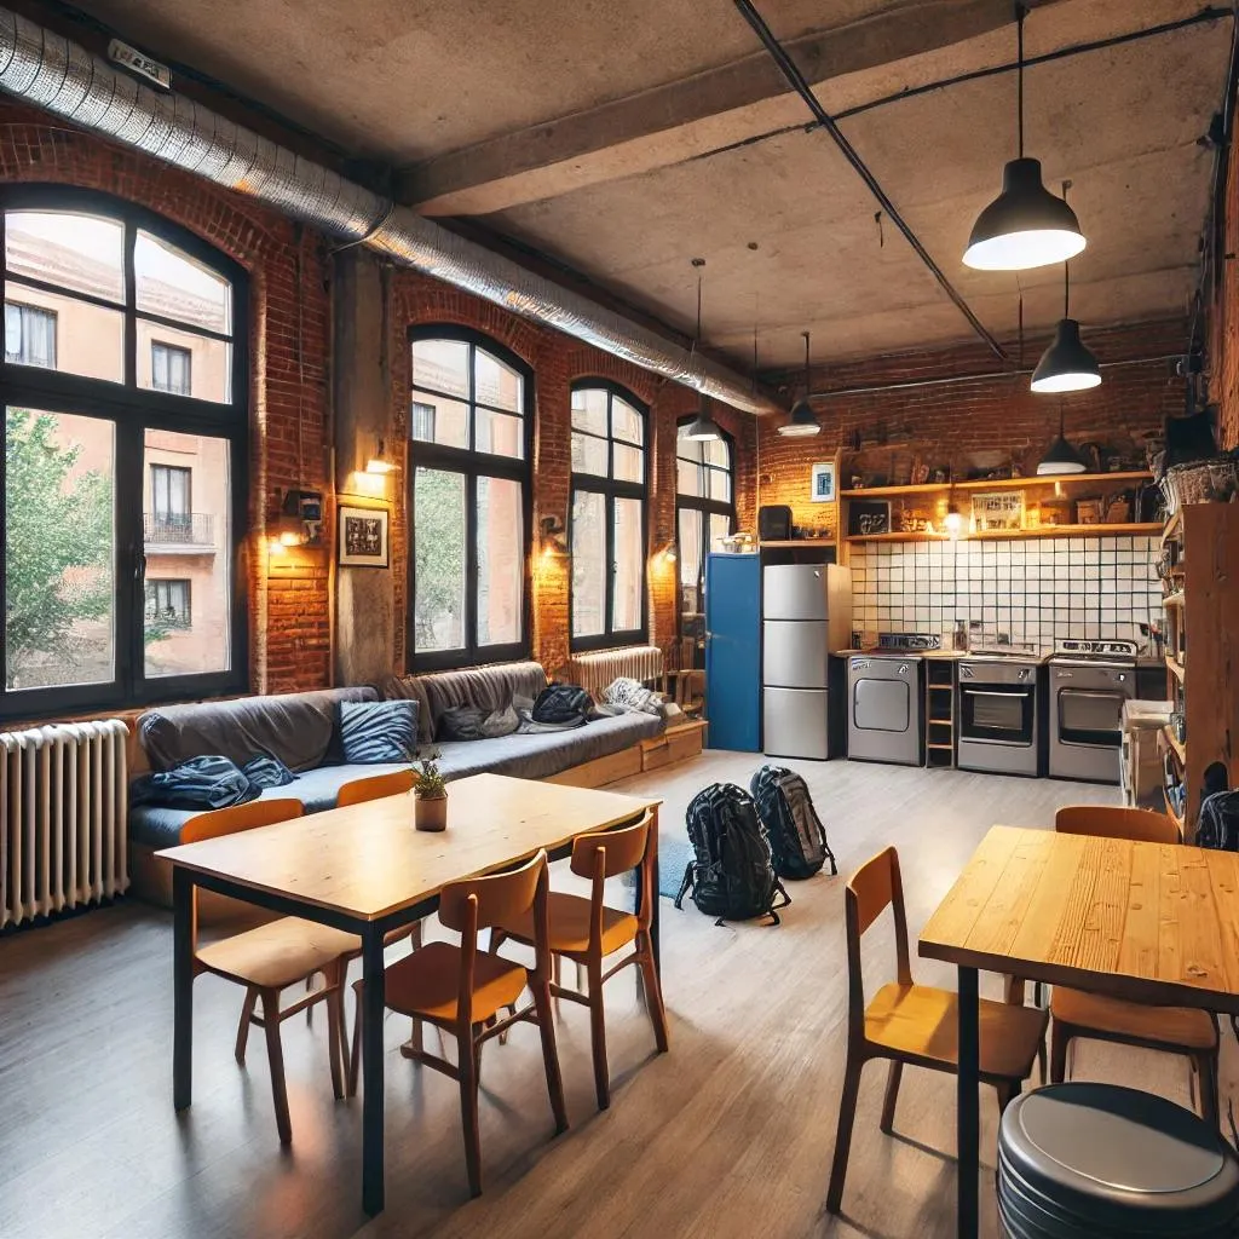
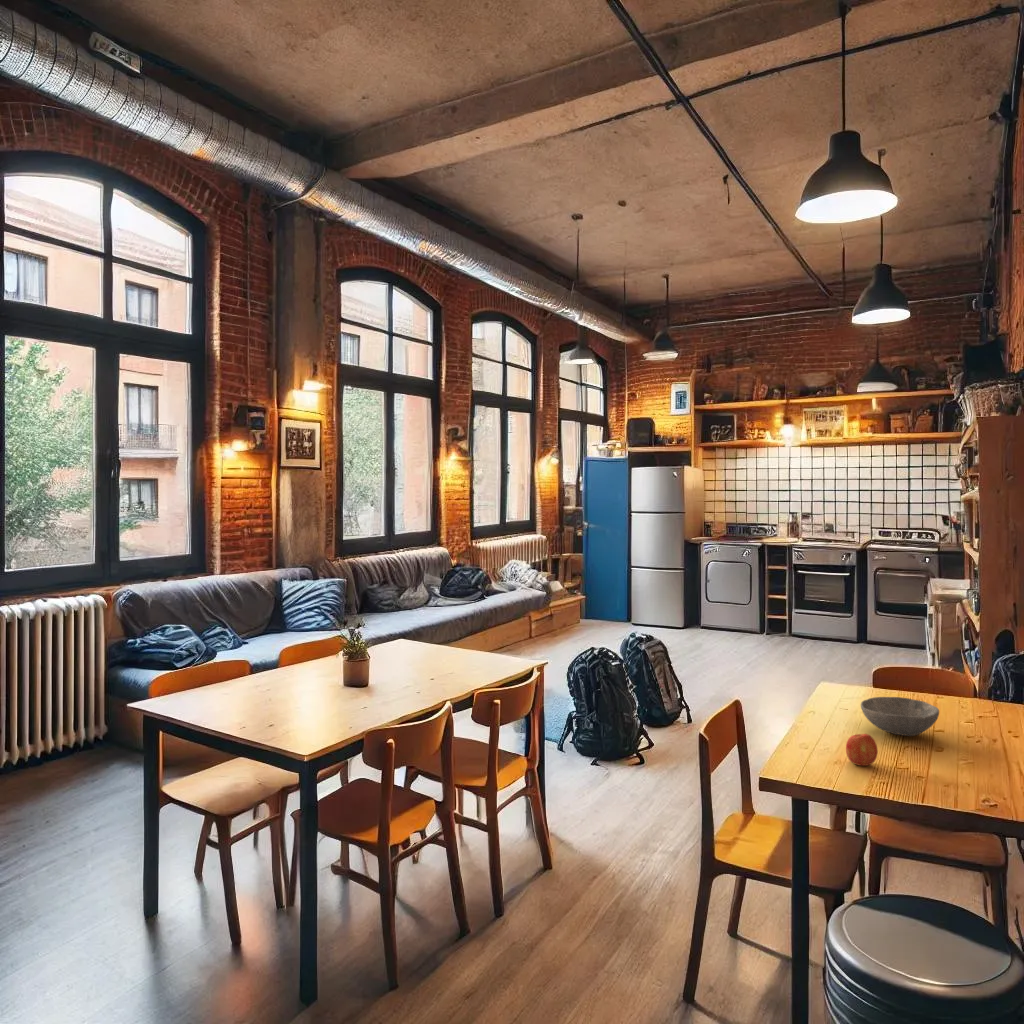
+ bowl [860,696,940,737]
+ fruit [845,733,879,767]
